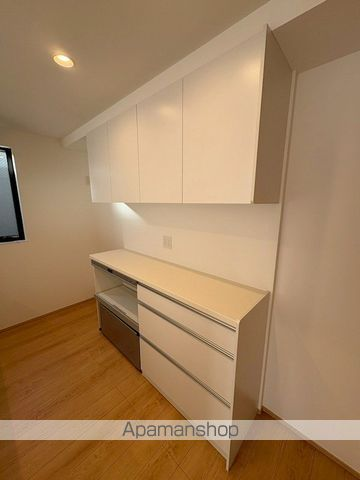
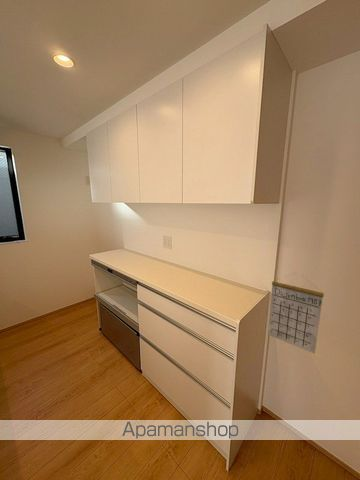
+ calendar [267,272,325,355]
